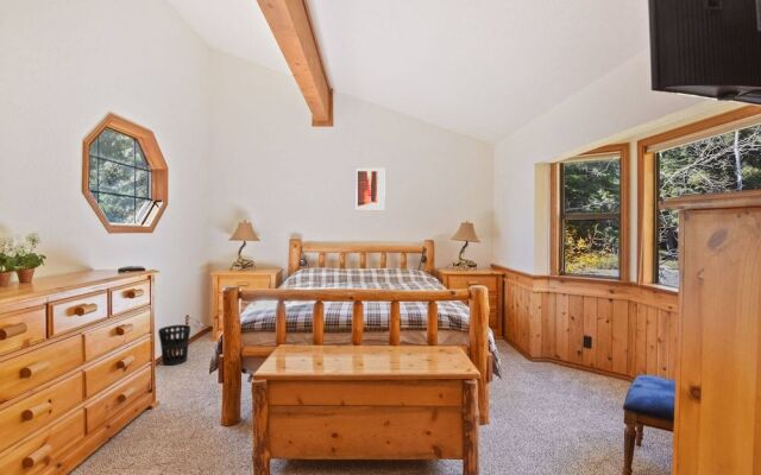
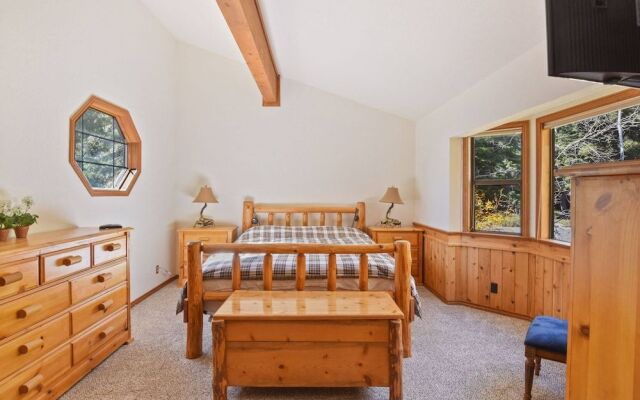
- wall art [354,166,386,213]
- wastebasket [157,324,191,366]
